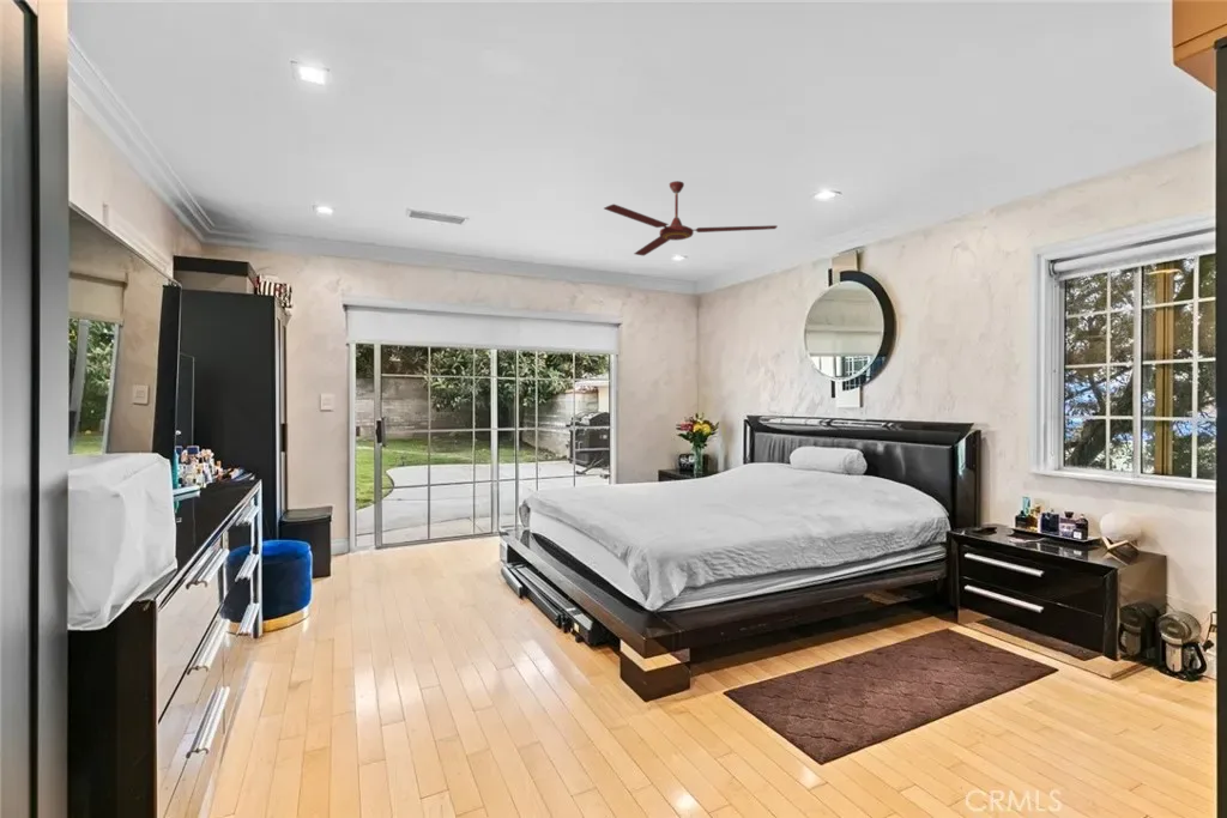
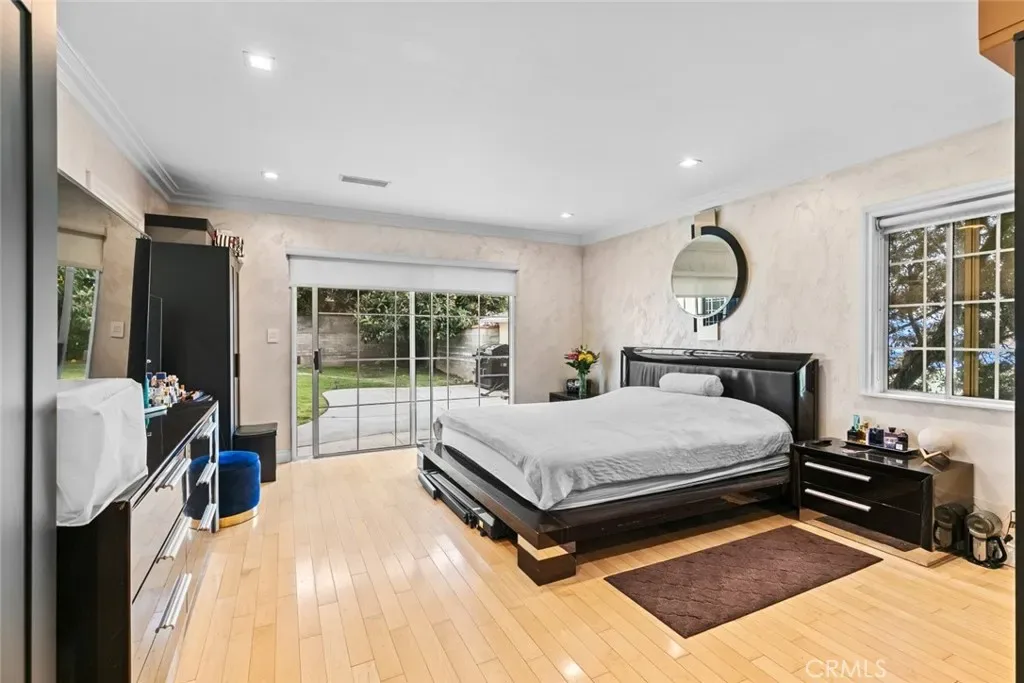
- ceiling fan [603,180,778,256]
